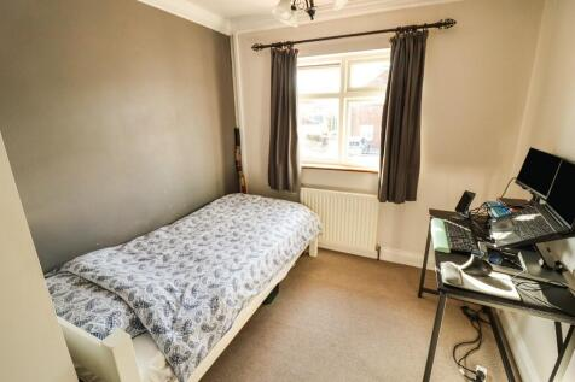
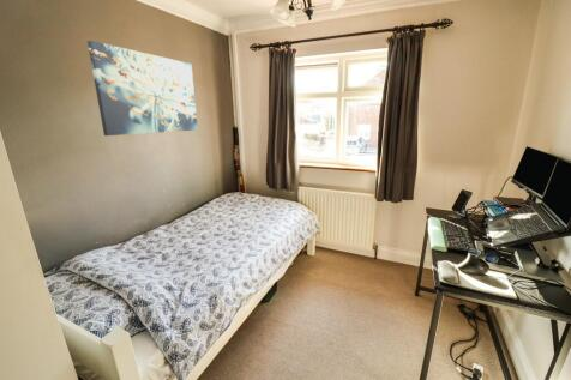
+ wall art [86,40,199,137]
